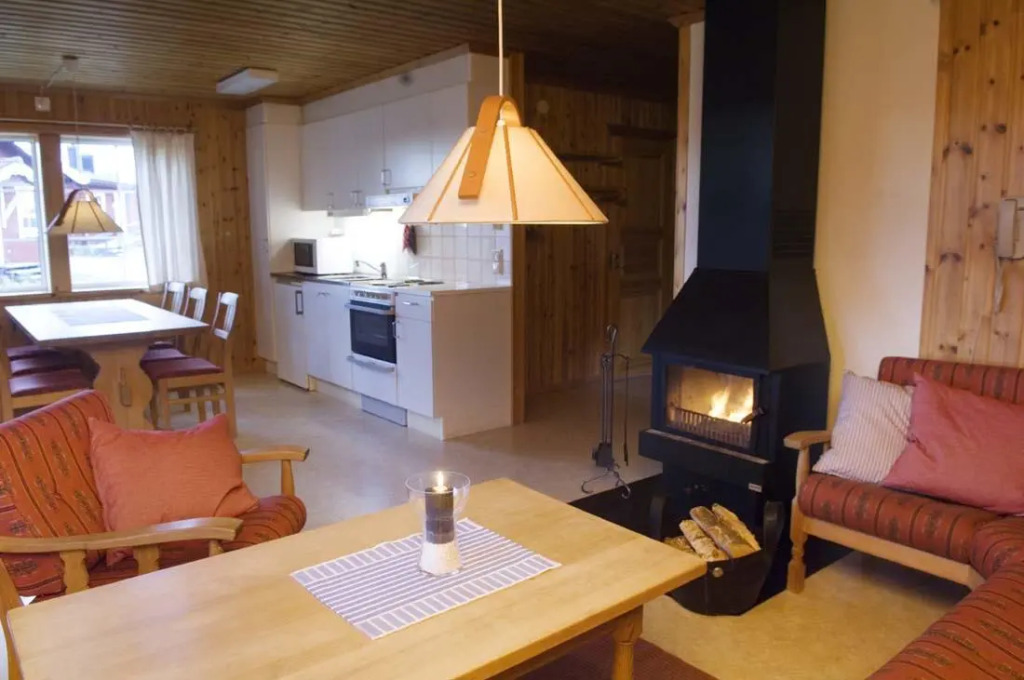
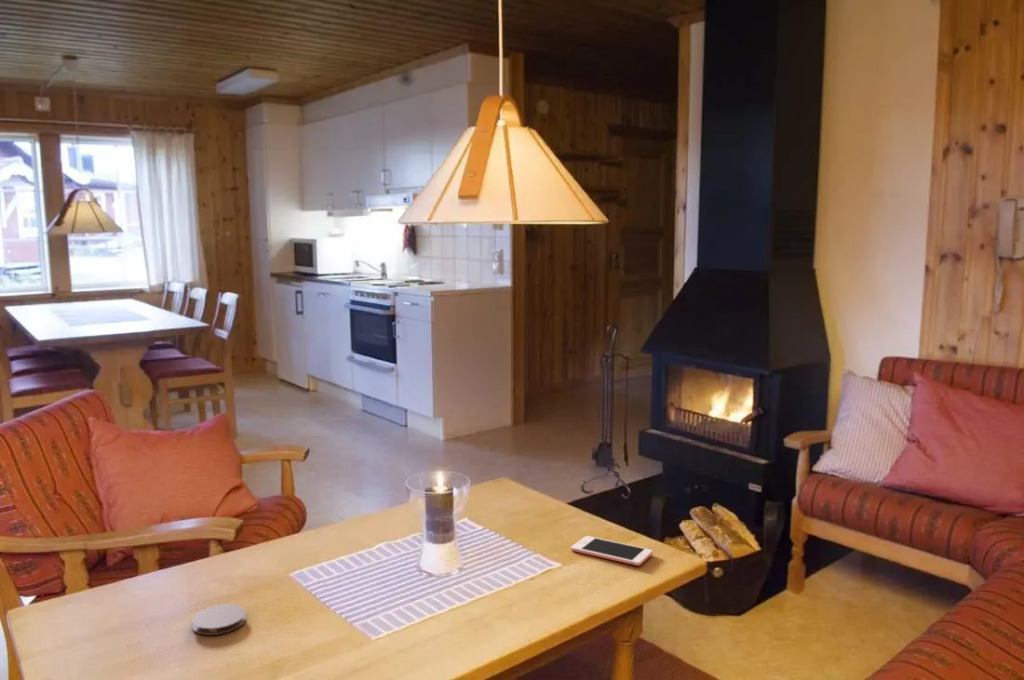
+ cell phone [570,535,654,567]
+ coaster [191,603,247,636]
